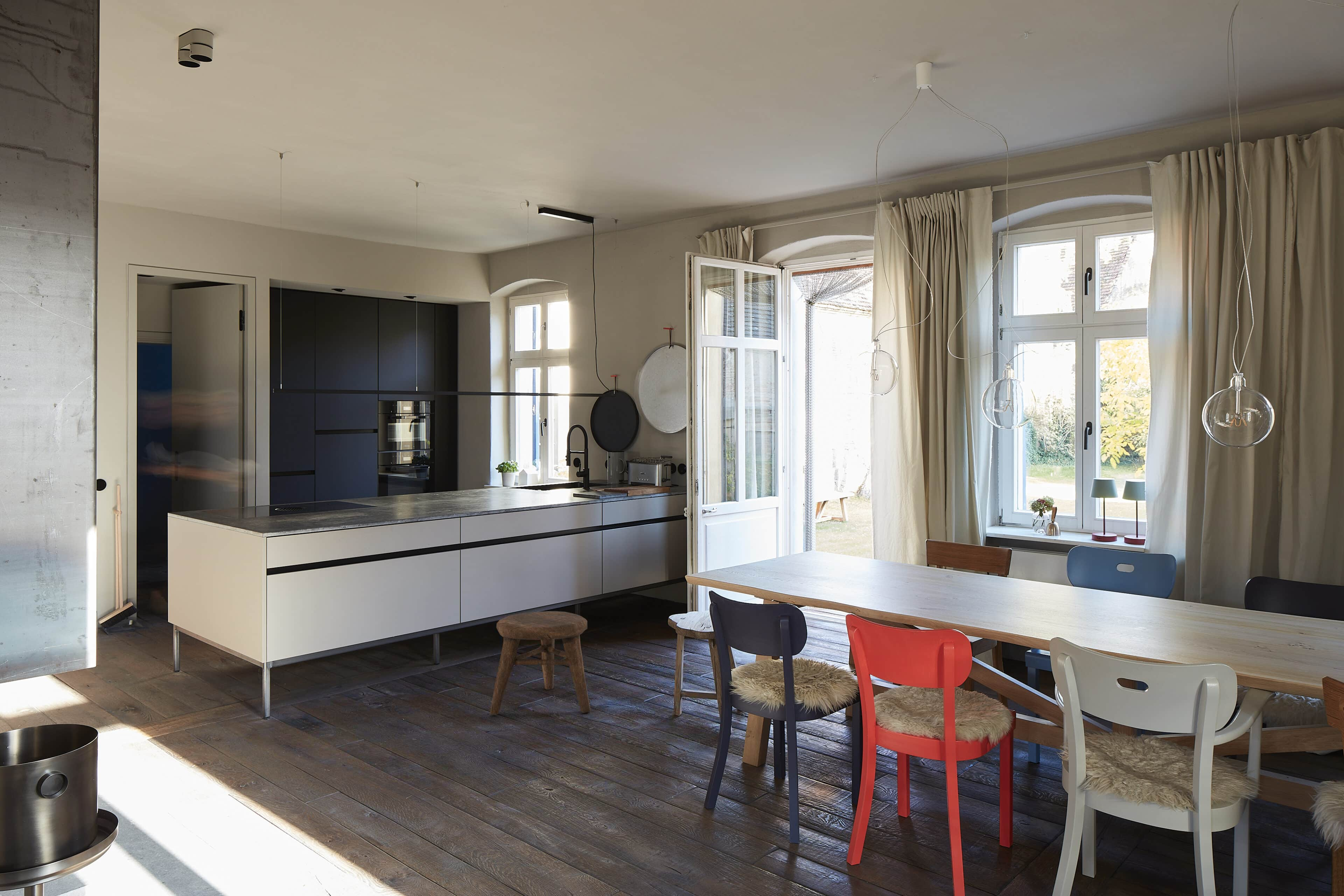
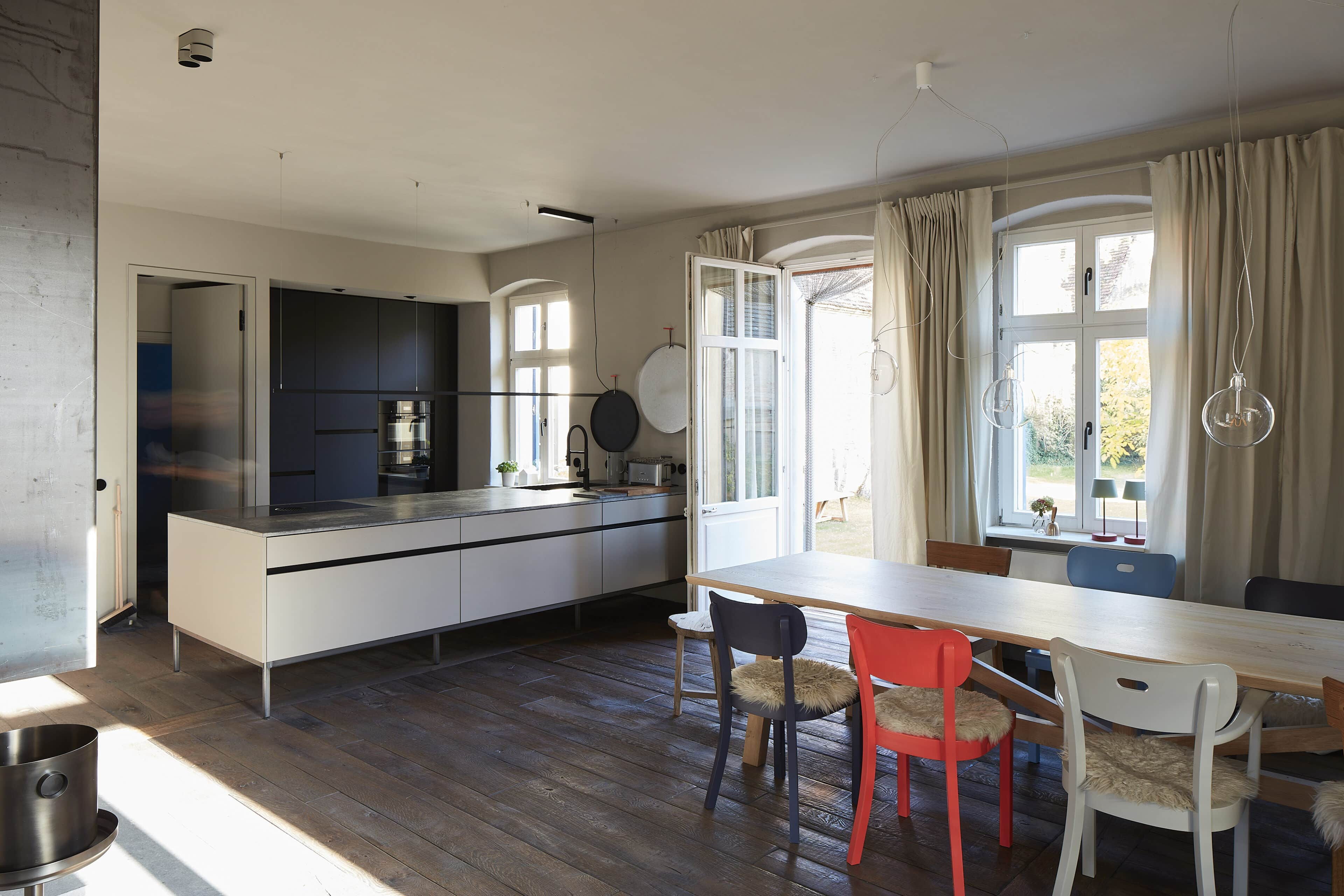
- stool [490,611,591,715]
